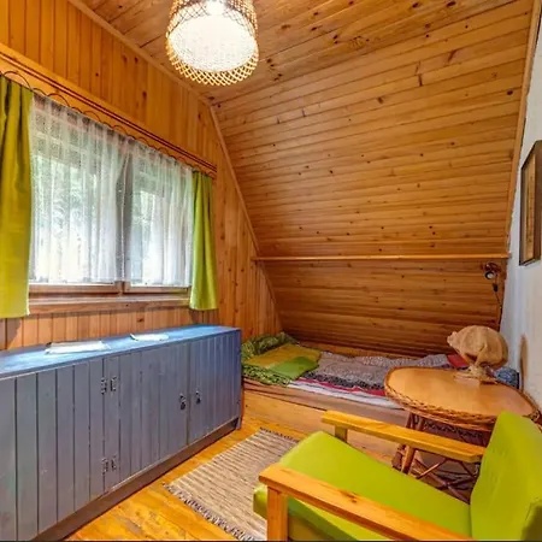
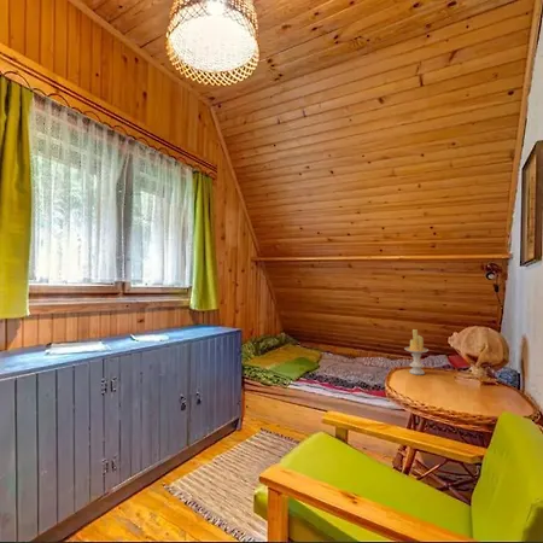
+ candle [403,328,430,376]
